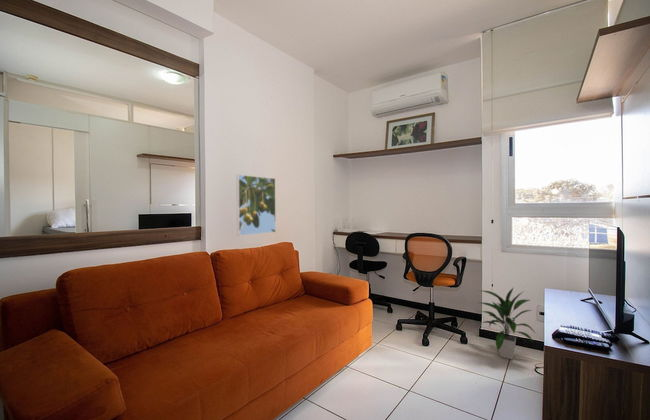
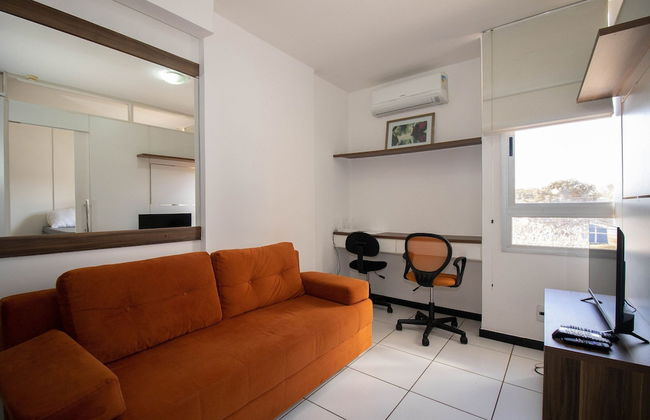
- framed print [236,174,277,237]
- indoor plant [476,286,537,361]
